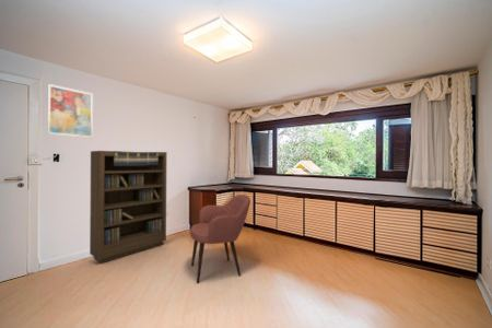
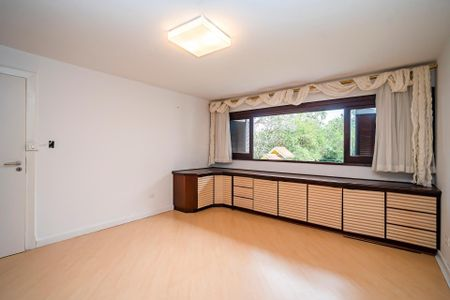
- armchair [189,194,251,284]
- bookcase [89,150,167,265]
- wall art [47,83,94,139]
